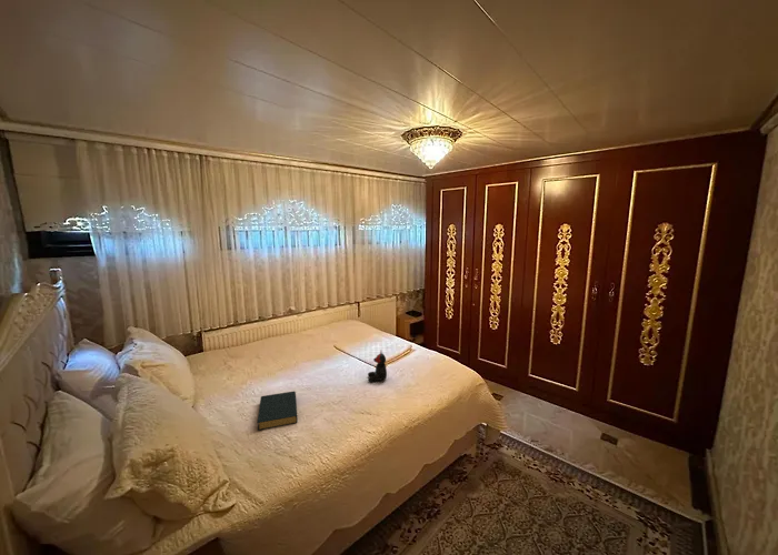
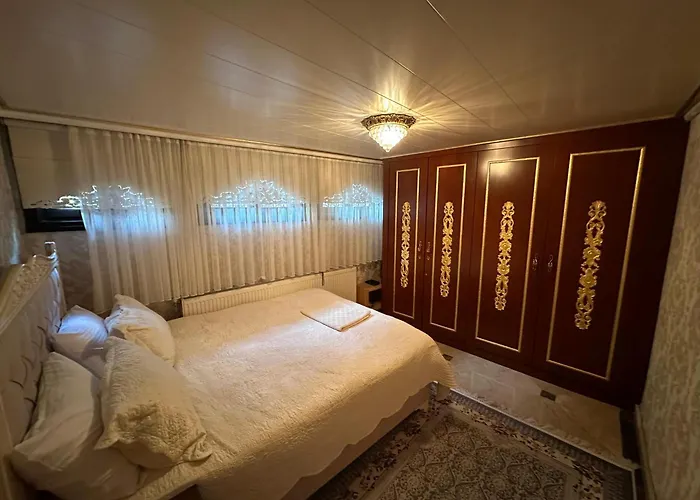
- teddy bear [367,350,388,383]
- hardback book [257,390,299,432]
